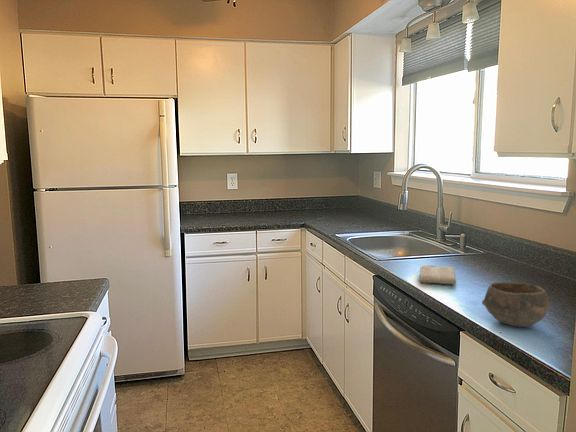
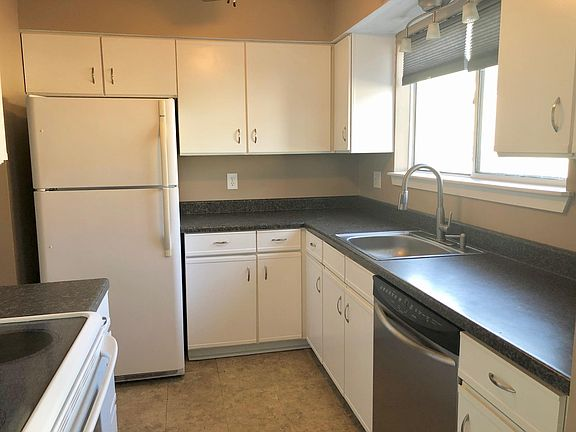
- bowl [481,281,549,328]
- washcloth [419,265,457,285]
